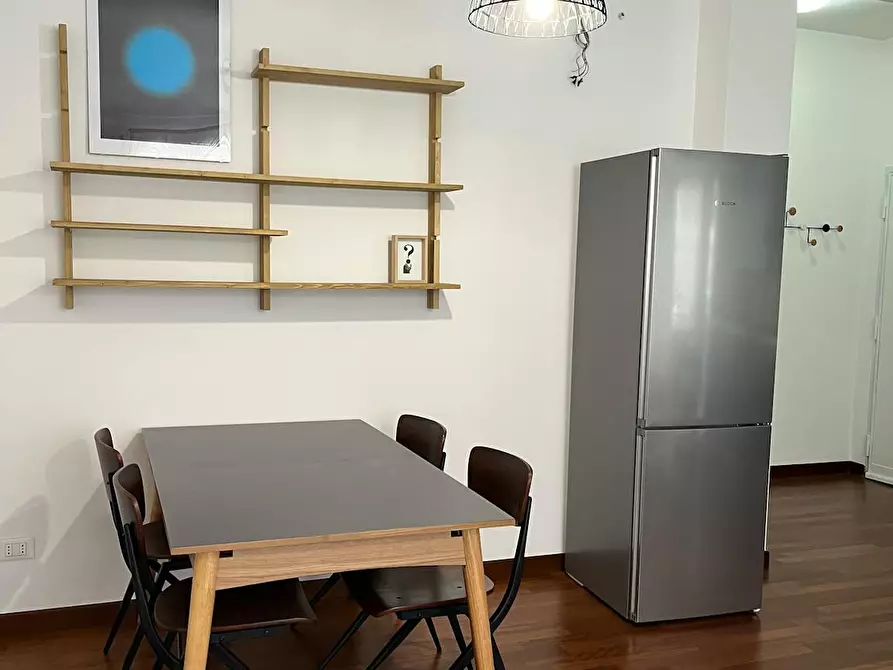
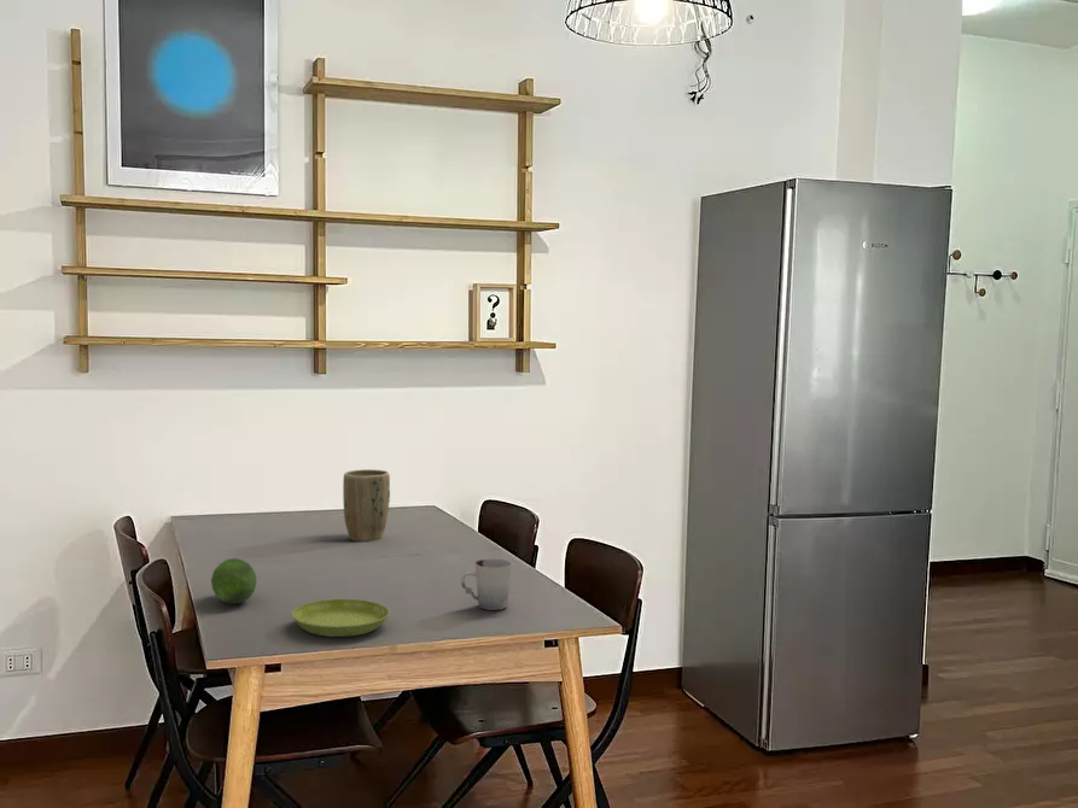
+ saucer [291,598,391,638]
+ fruit [210,557,257,605]
+ plant pot [342,468,391,543]
+ cup [460,557,513,611]
